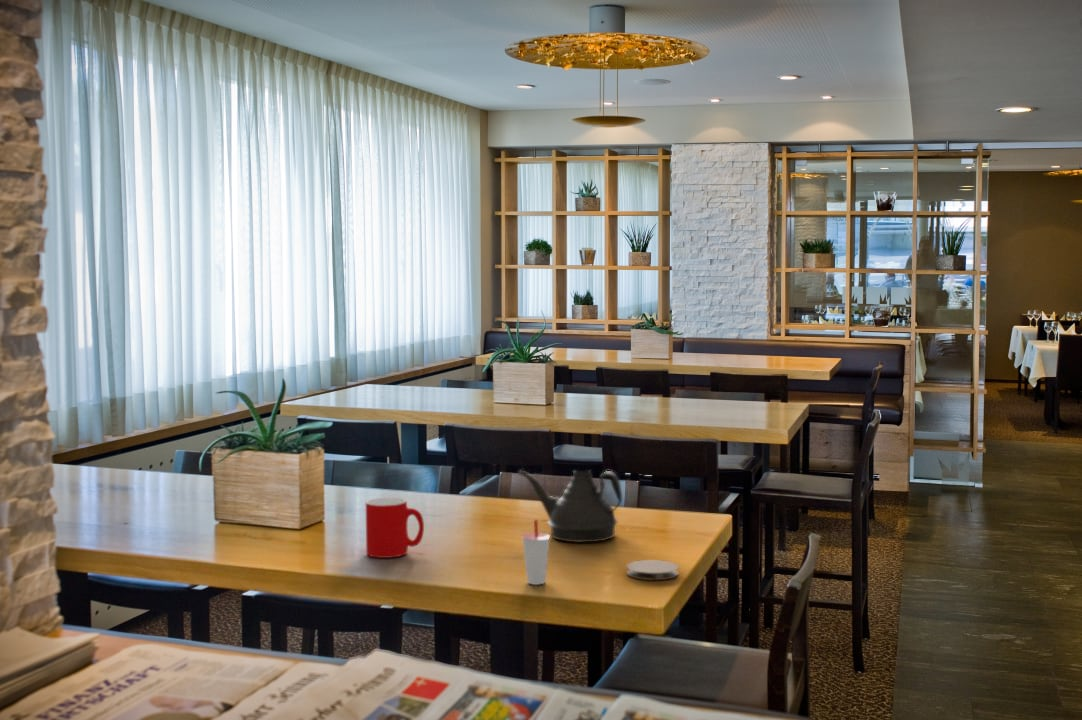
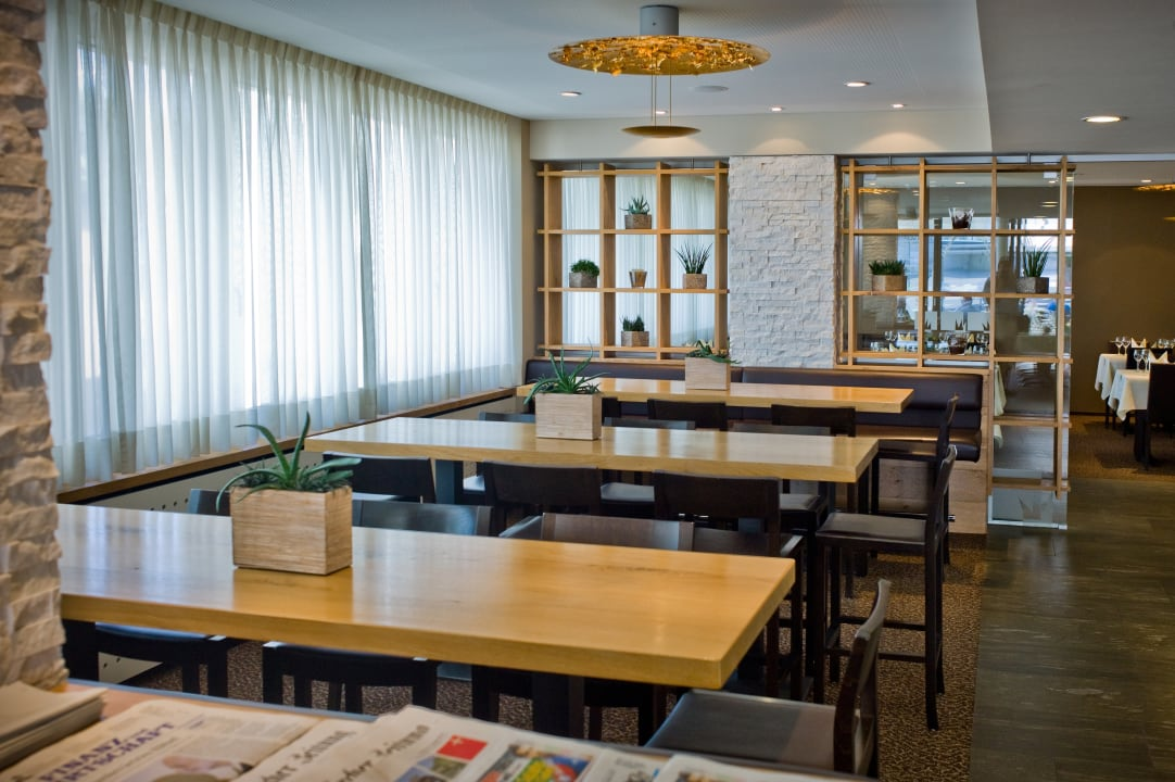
- cup [521,518,551,586]
- coaster [626,559,679,581]
- teapot [518,468,623,543]
- cup [365,497,425,559]
